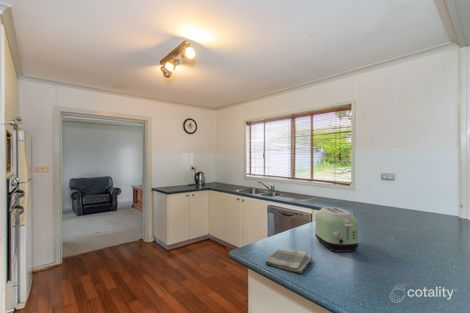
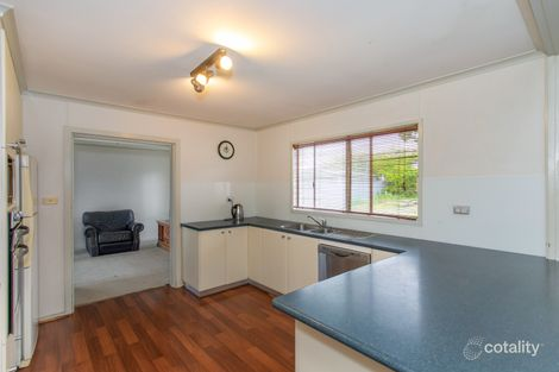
- dish towel [264,247,313,275]
- toaster [313,206,360,253]
